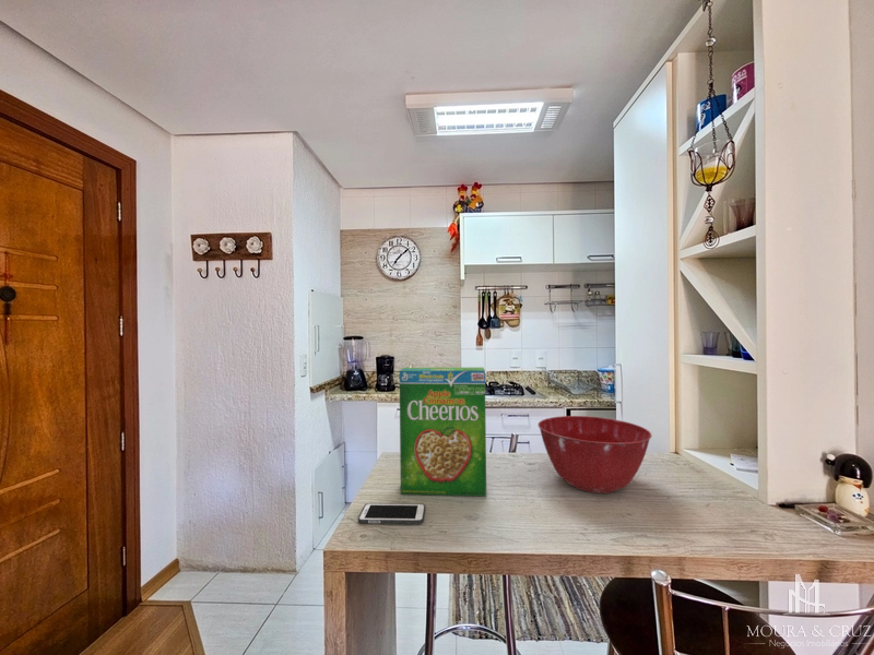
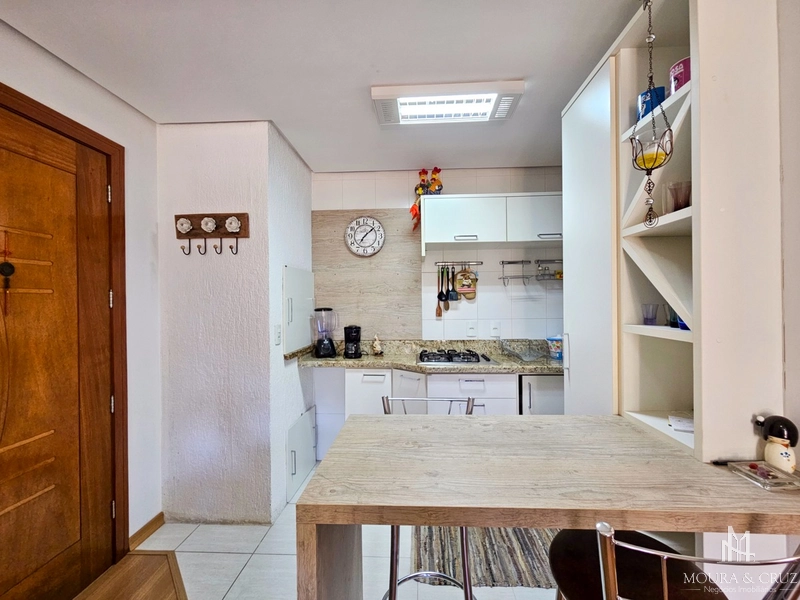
- mixing bowl [538,415,653,495]
- cereal box [398,367,487,498]
- cell phone [357,502,426,525]
